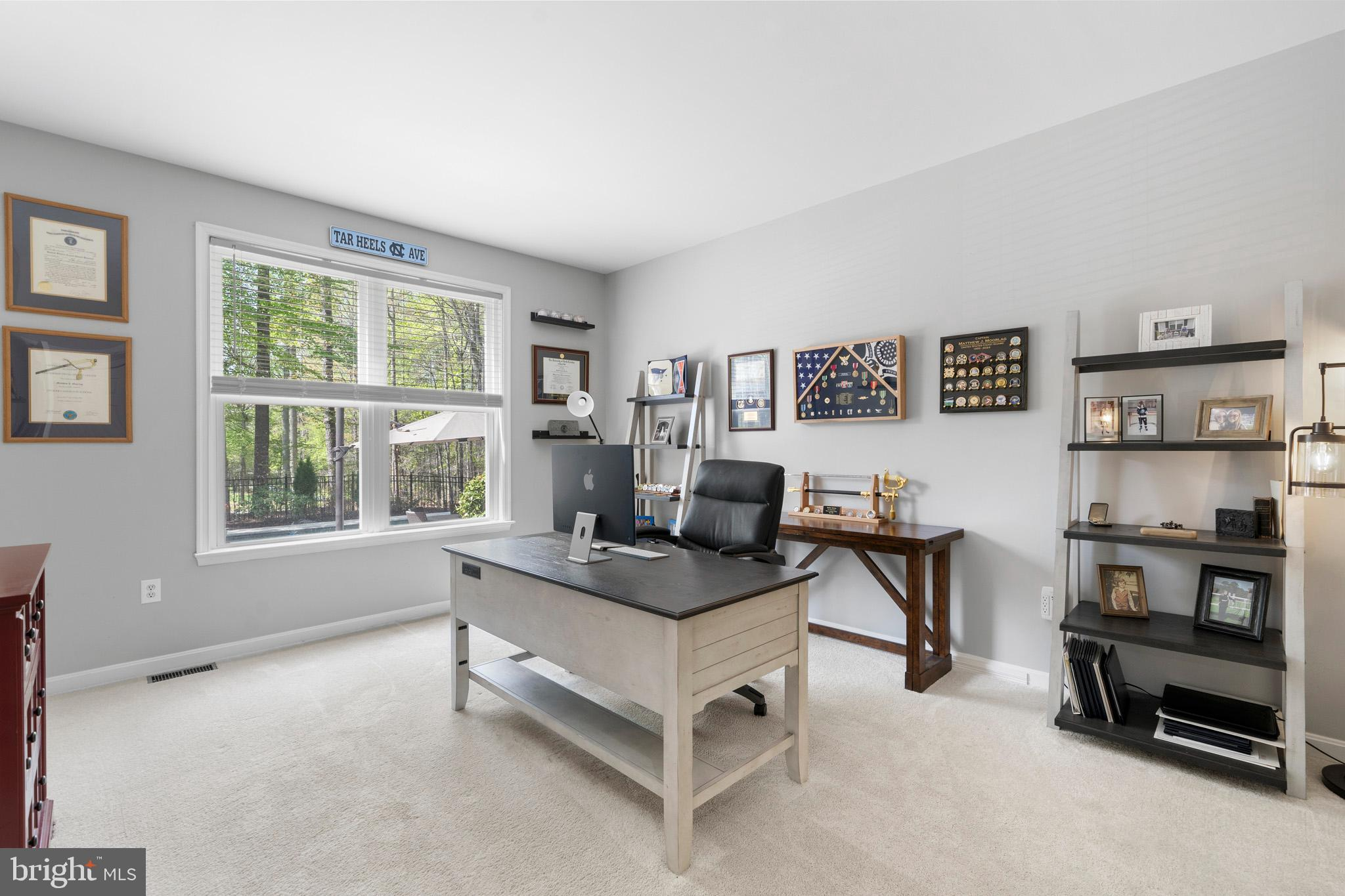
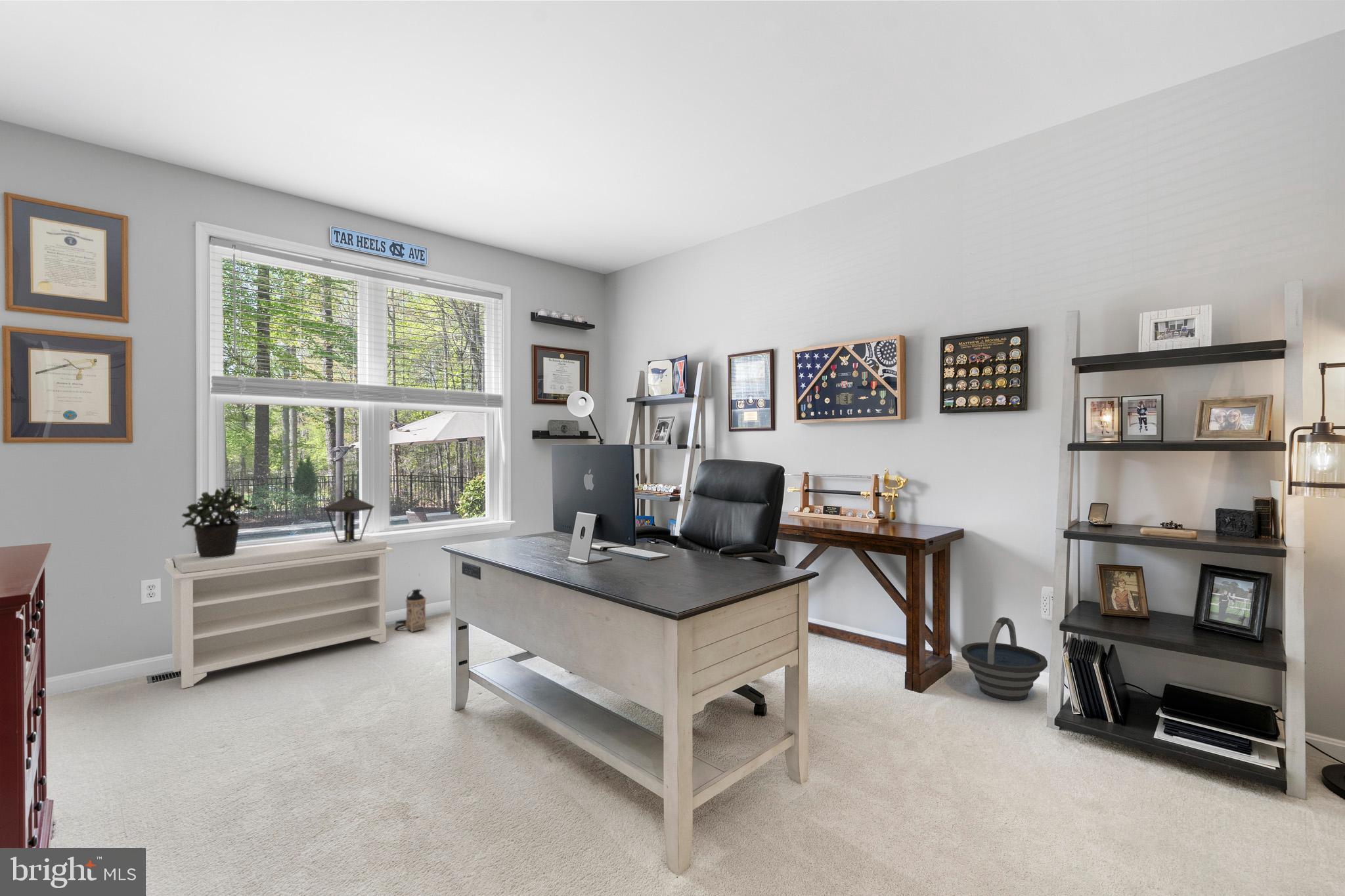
+ bucket [961,616,1048,701]
+ potted plant [181,485,258,558]
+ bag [394,573,427,633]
+ lantern [323,489,376,543]
+ bench [164,535,394,689]
